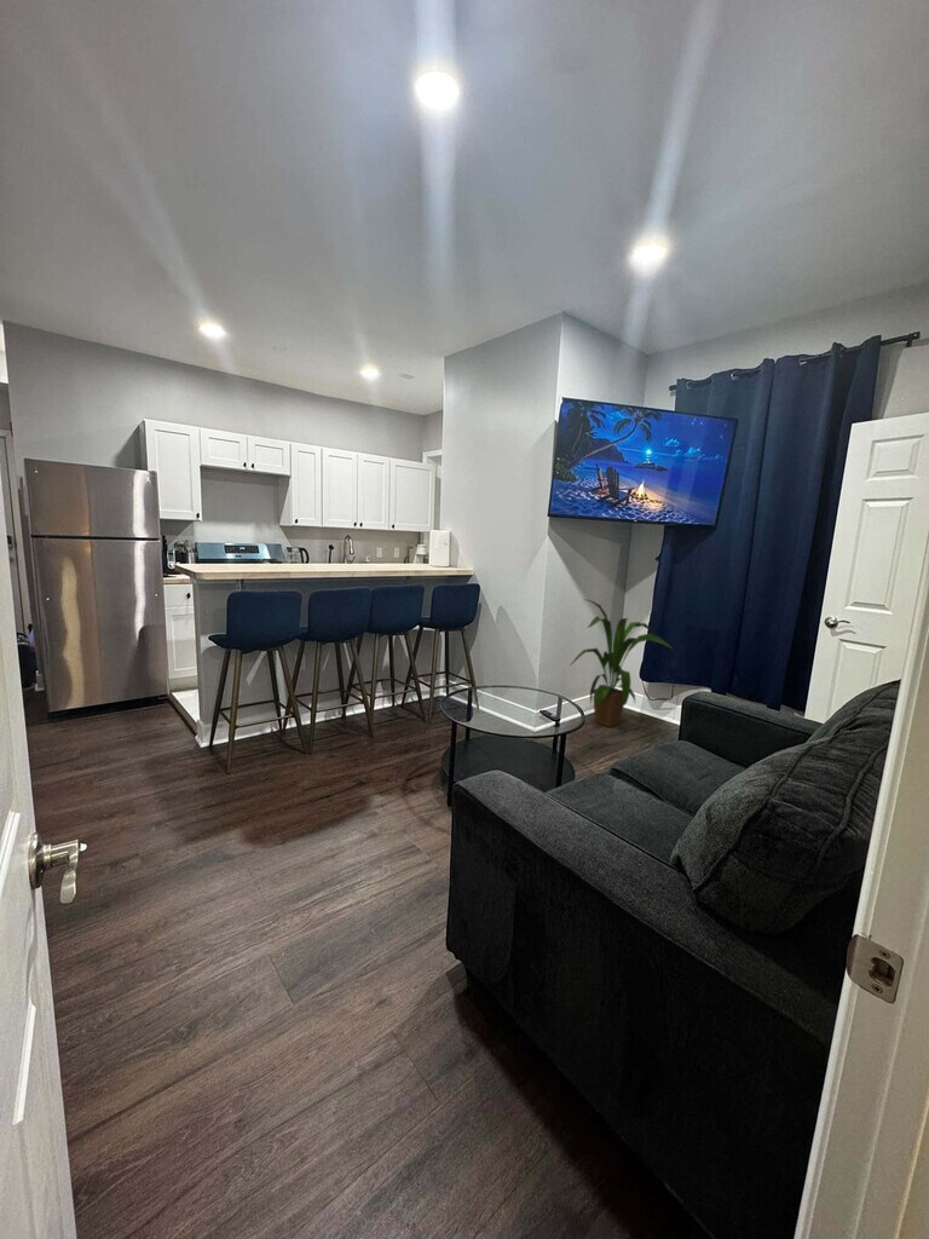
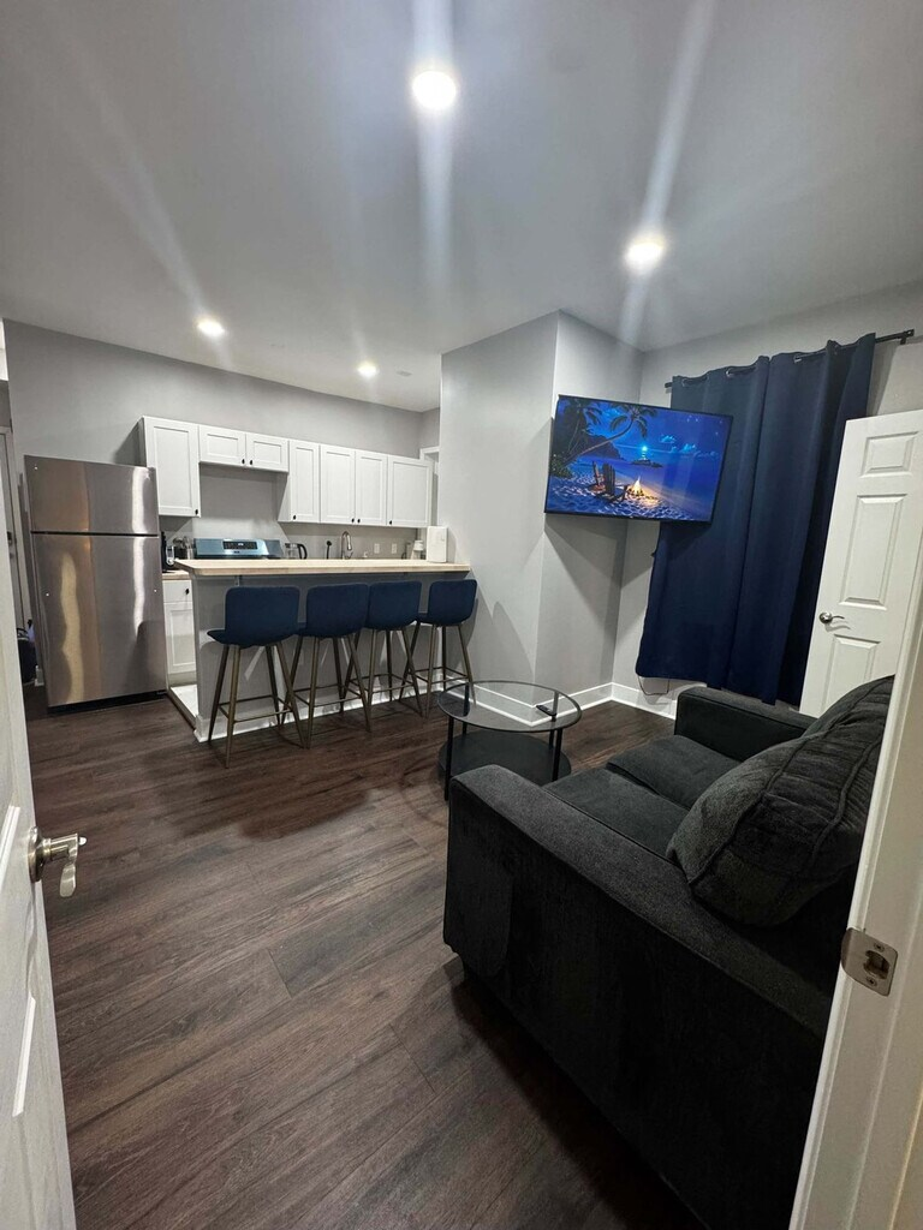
- house plant [569,598,674,728]
